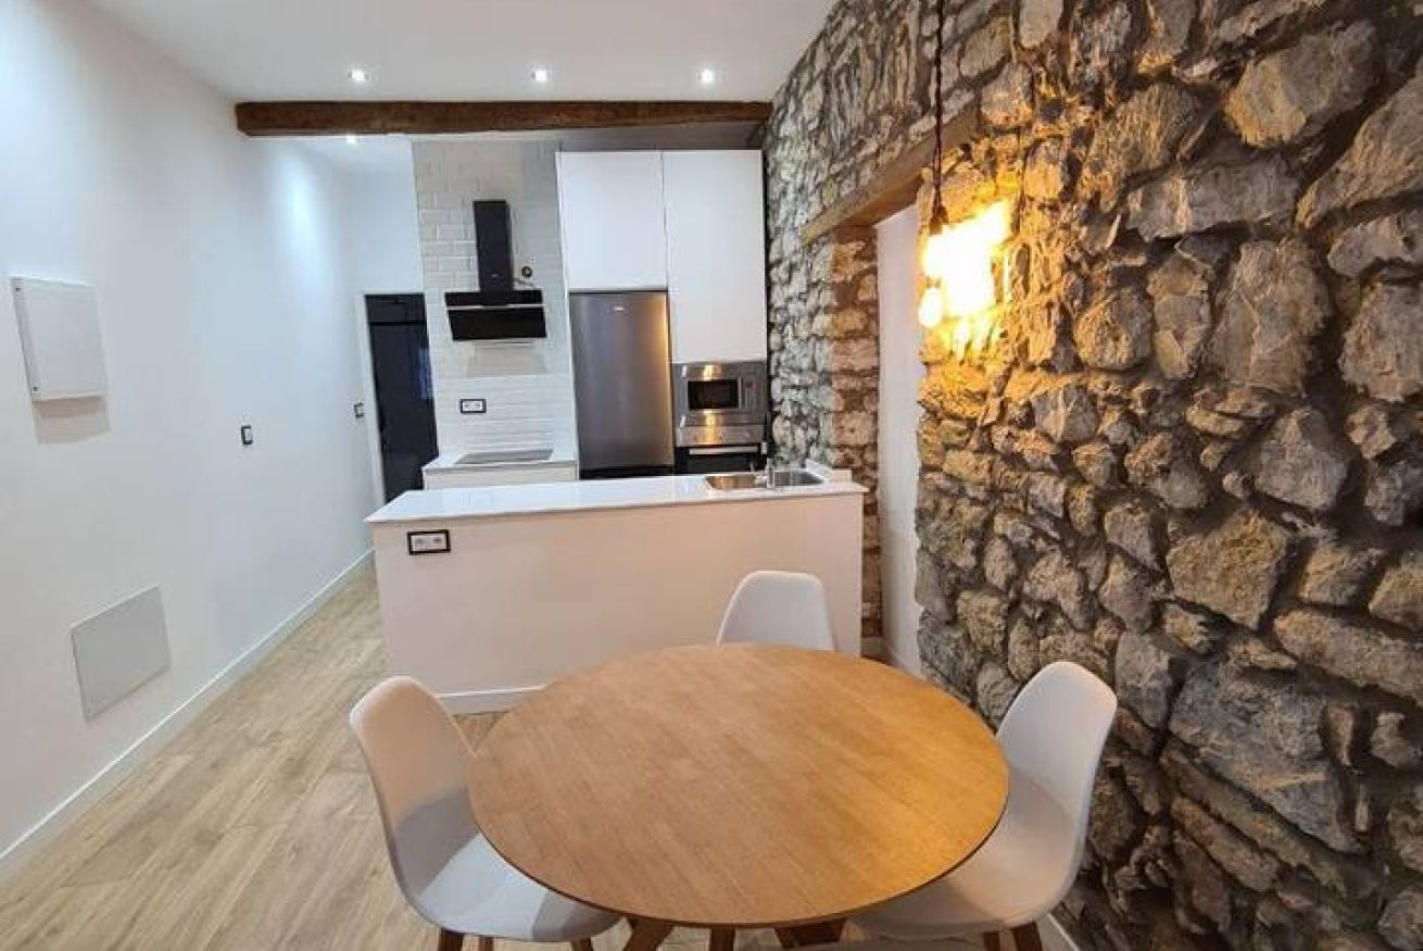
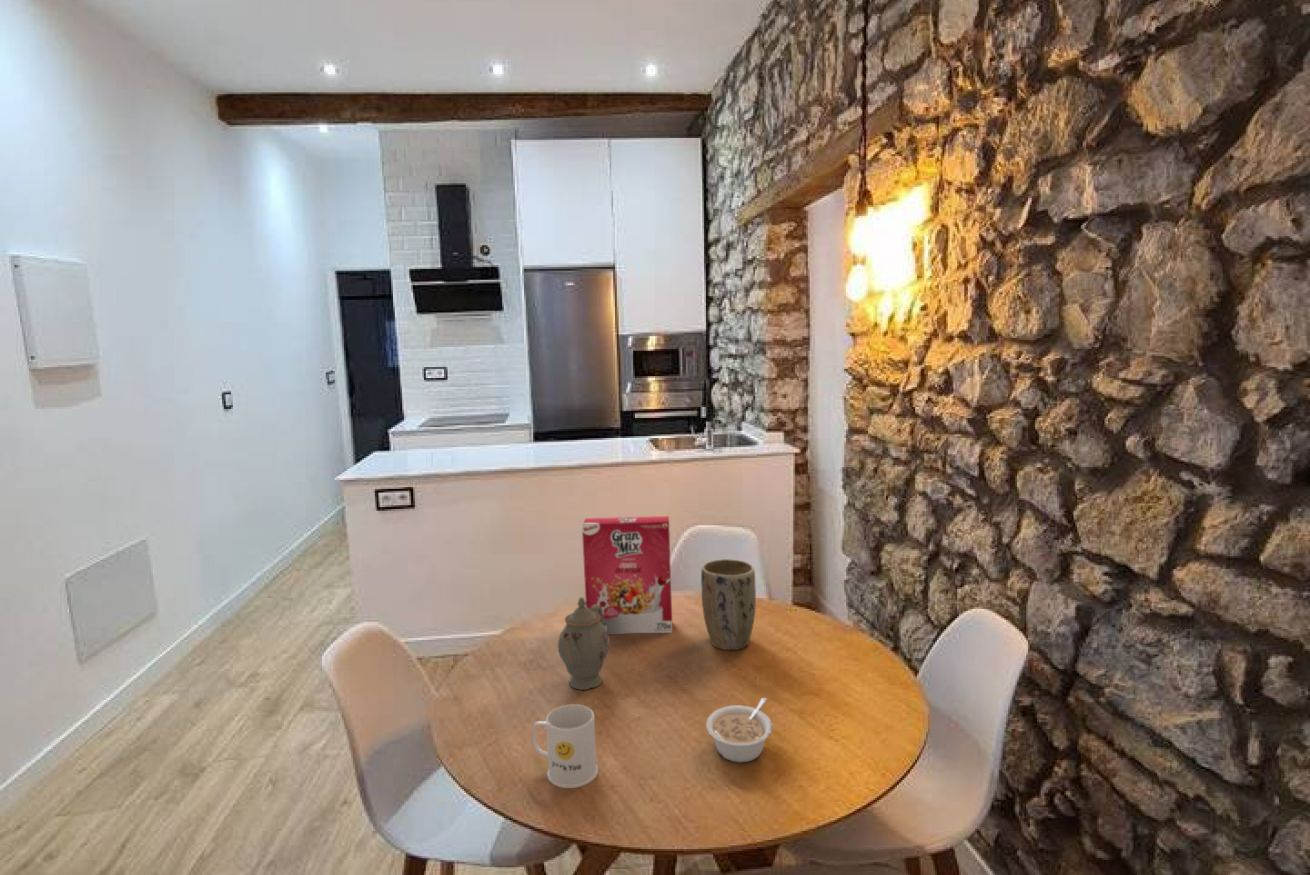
+ legume [705,697,773,764]
+ mug [531,703,599,789]
+ chinaware [557,596,610,691]
+ plant pot [700,558,757,651]
+ cereal box [581,515,673,635]
